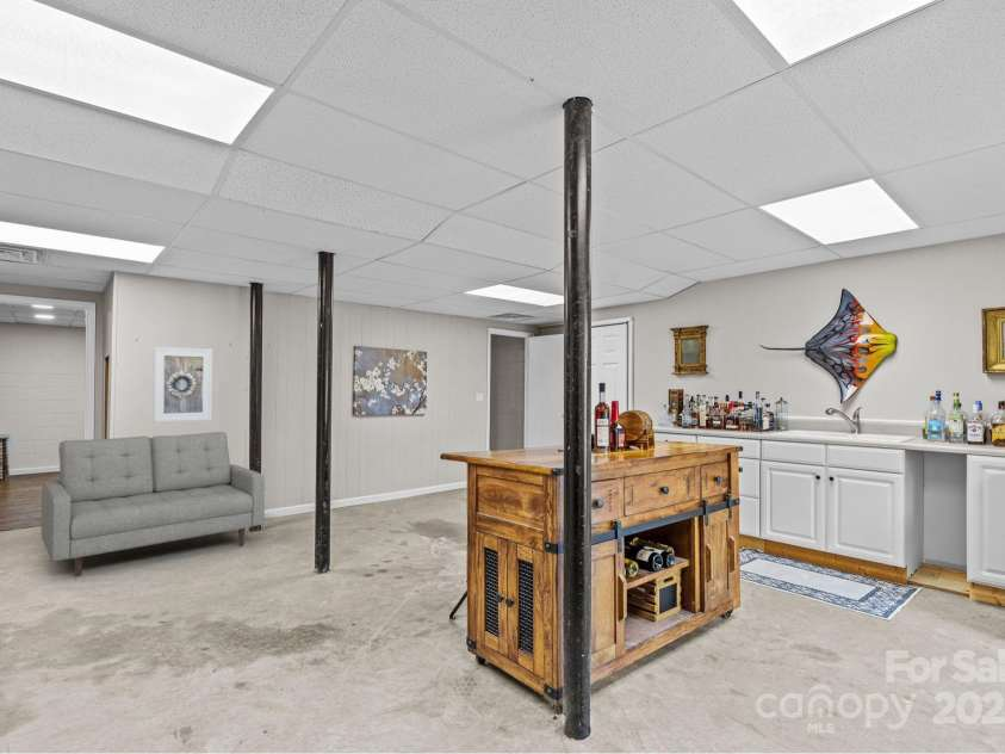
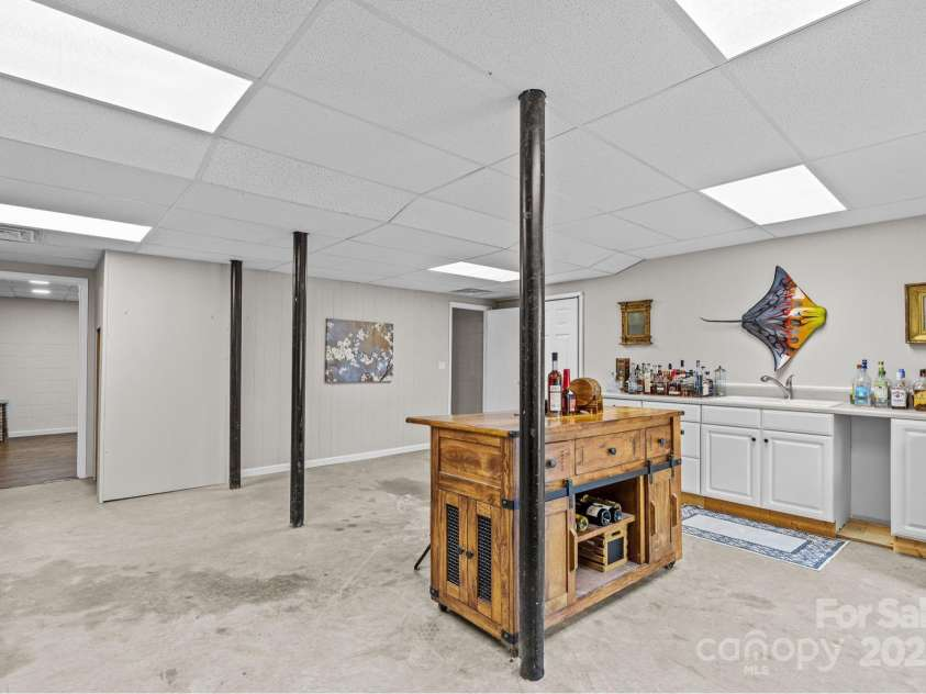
- sofa [41,431,266,577]
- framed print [153,346,213,424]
